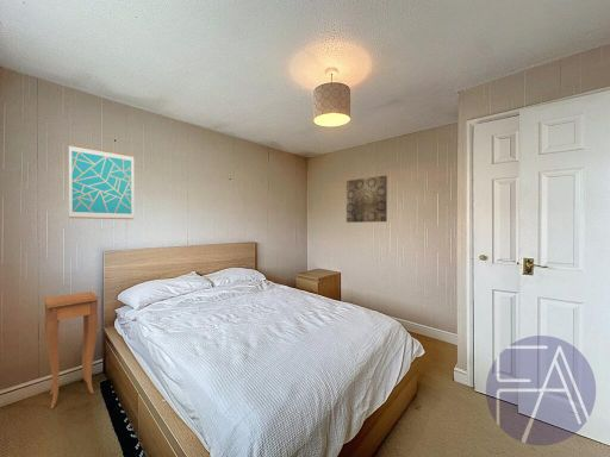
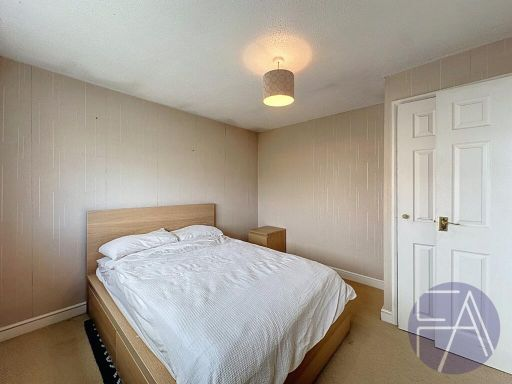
- wall art [68,143,135,220]
- side table [43,290,100,409]
- wall art [346,174,388,224]
